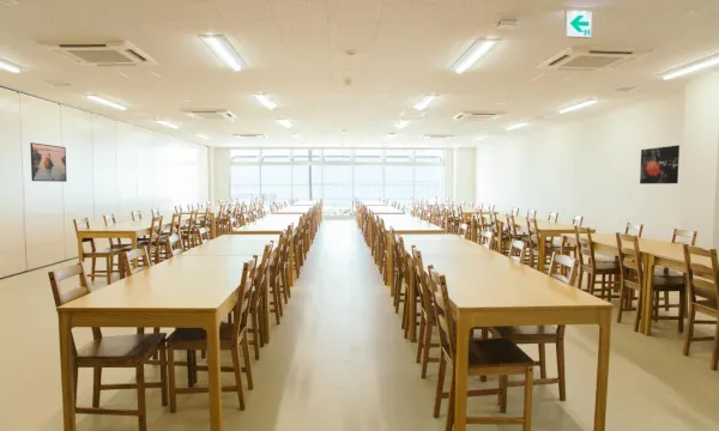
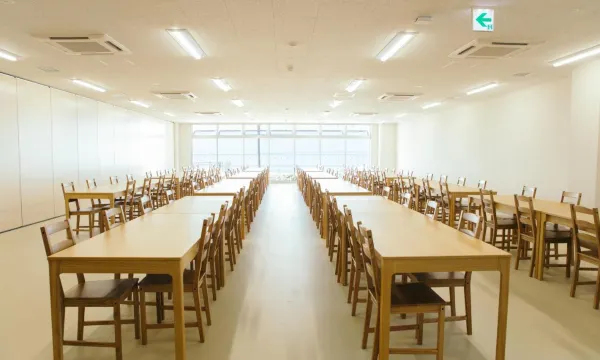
- wall art [639,144,681,186]
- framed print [29,141,67,183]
